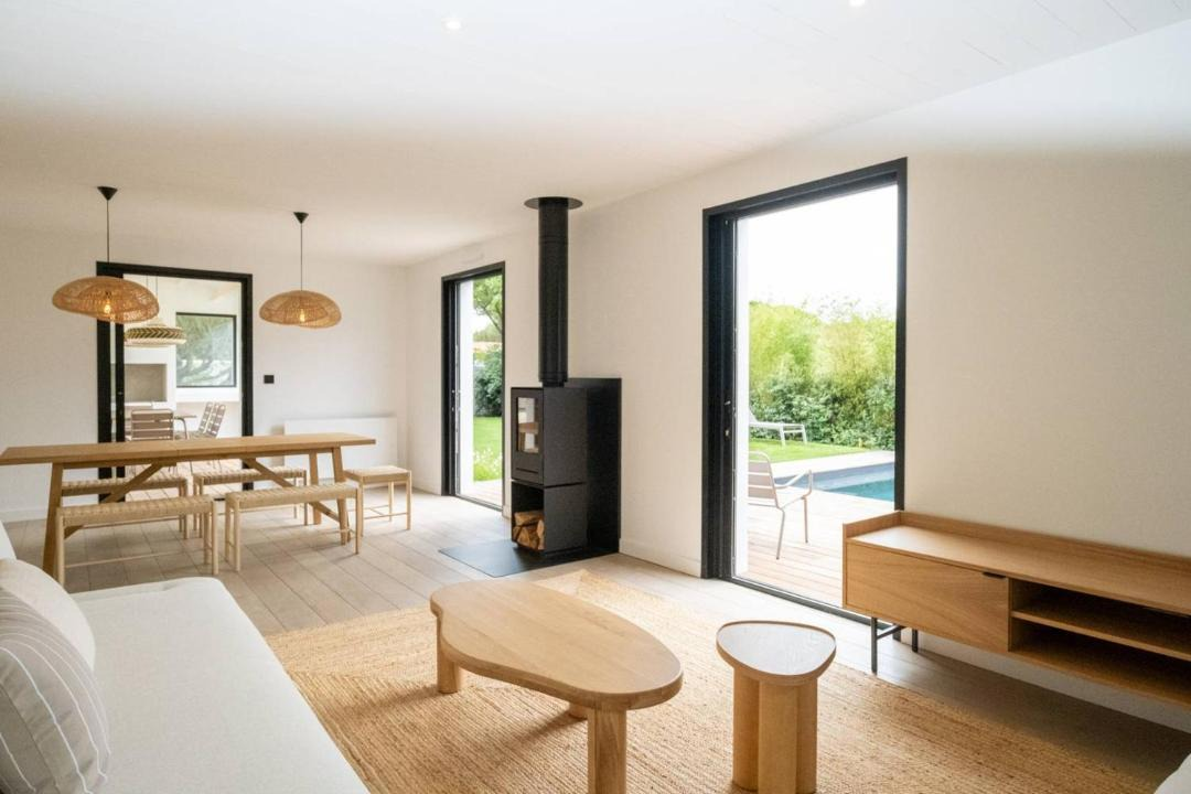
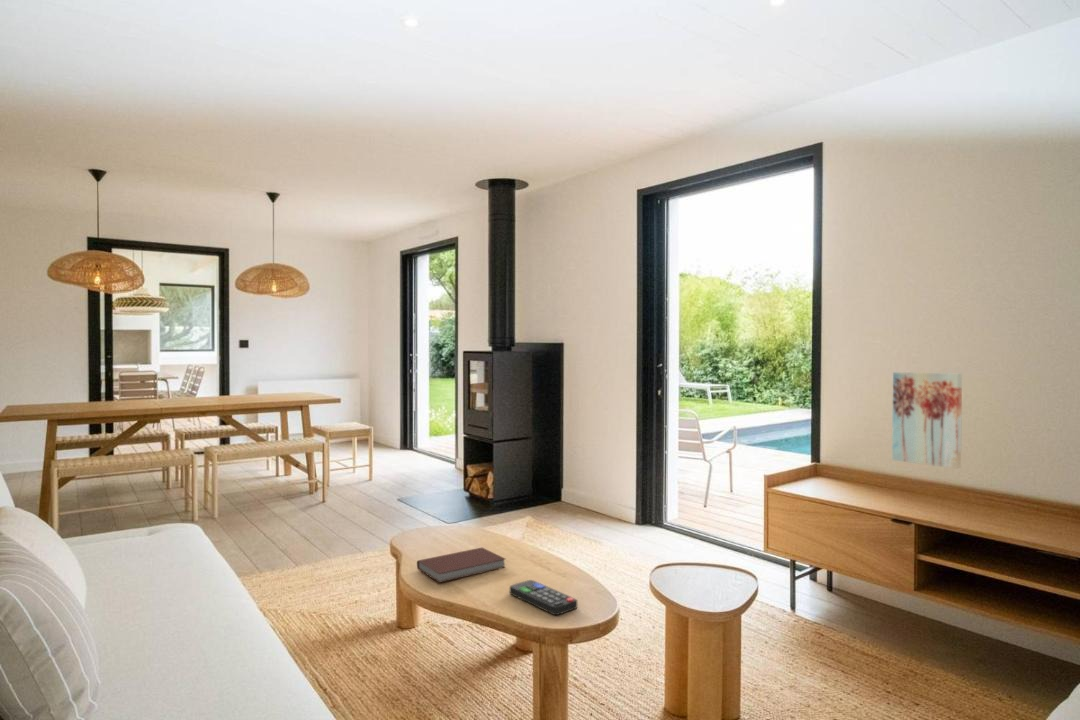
+ book [416,547,506,584]
+ remote control [509,579,578,616]
+ wall art [891,371,963,469]
